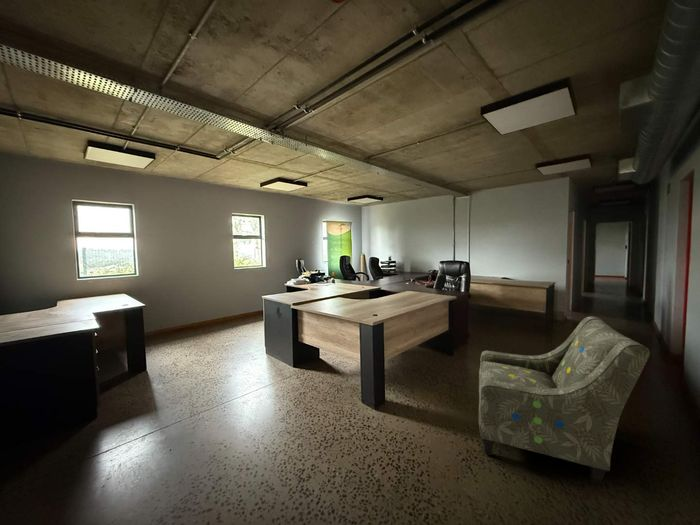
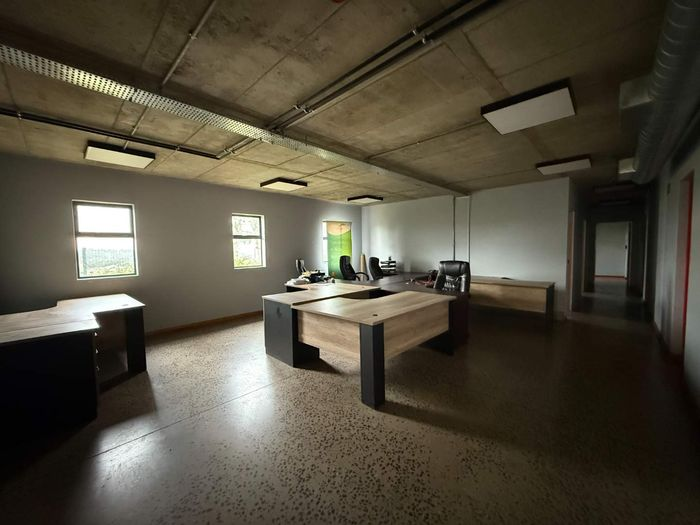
- armchair [478,315,651,486]
